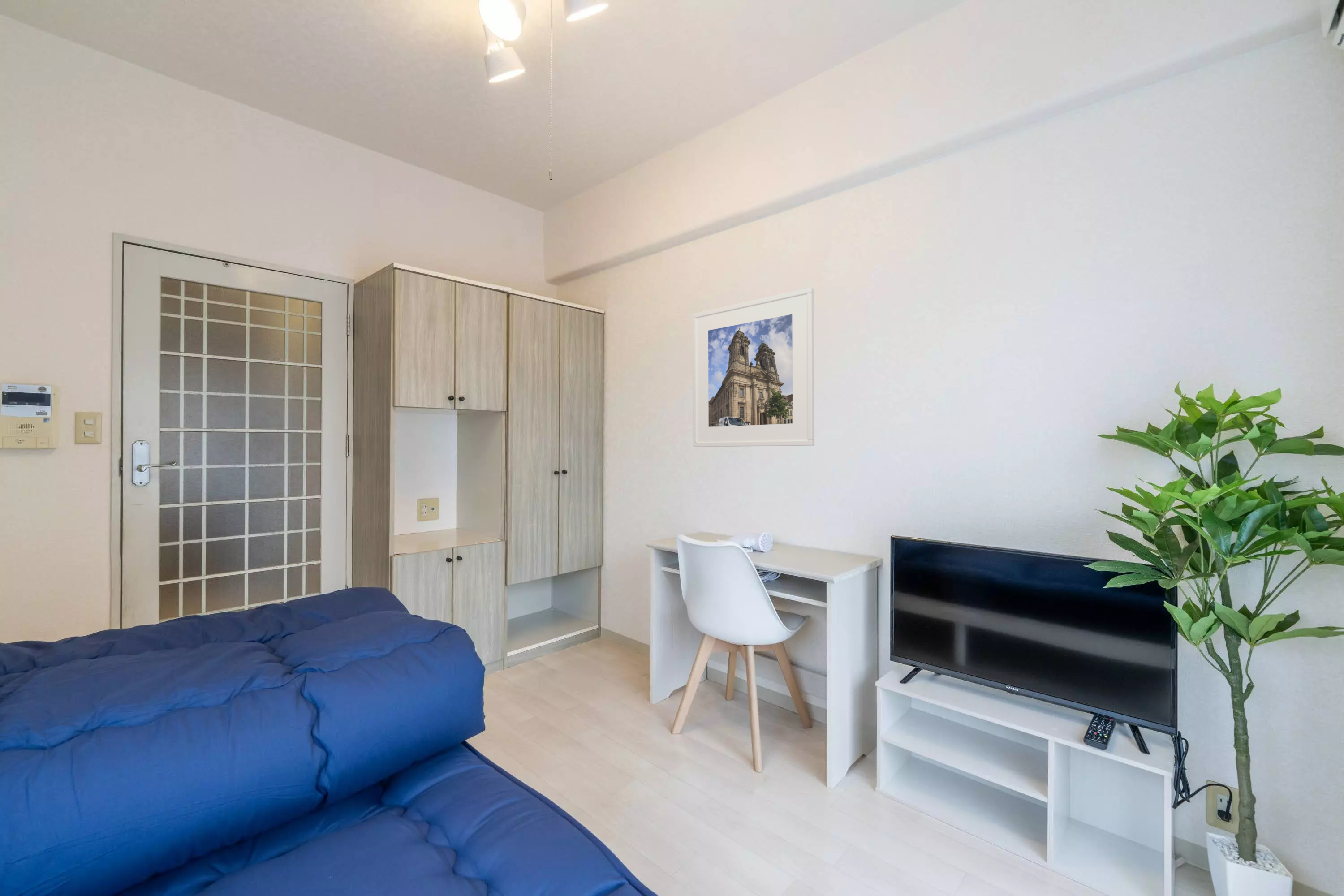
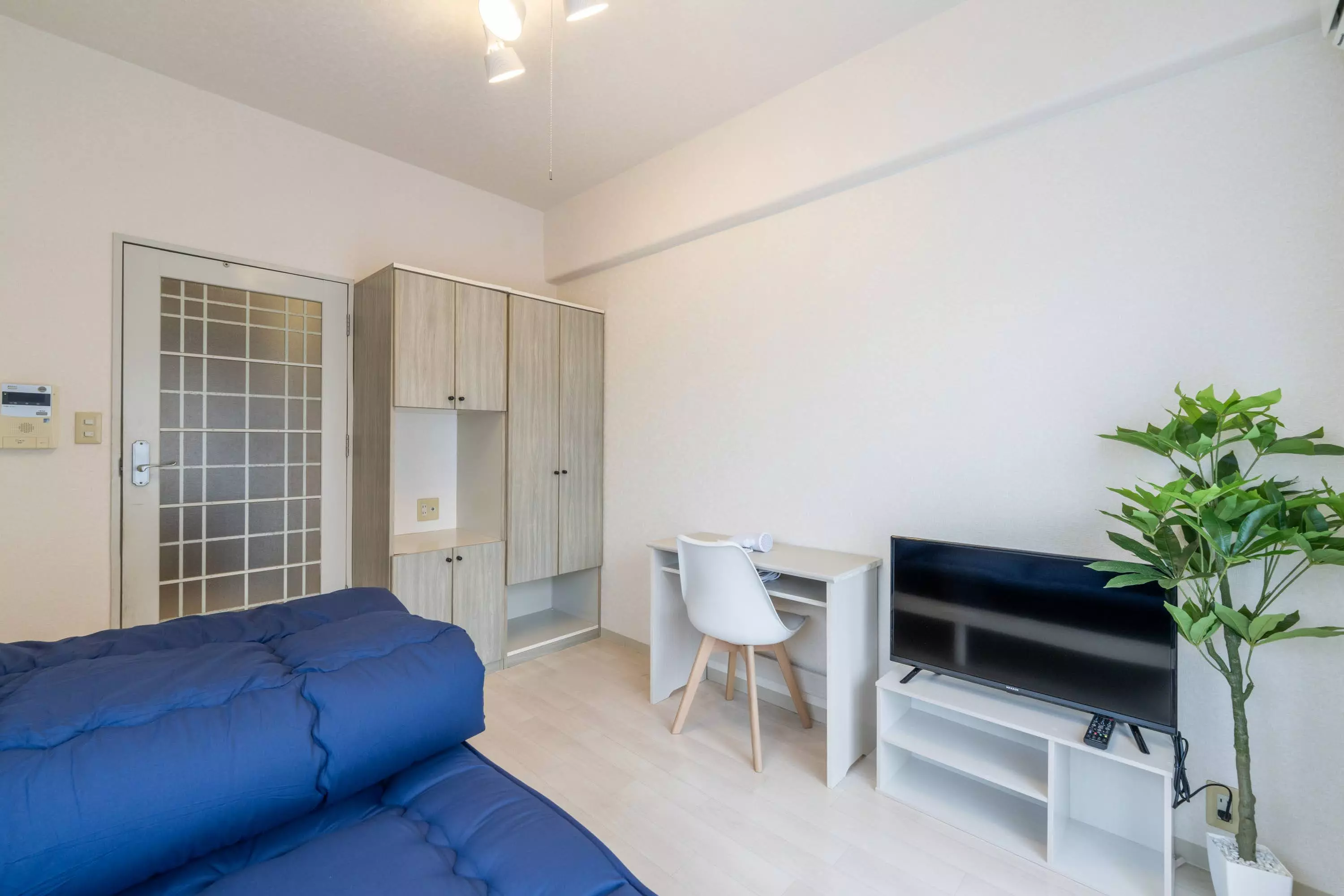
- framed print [693,287,815,448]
